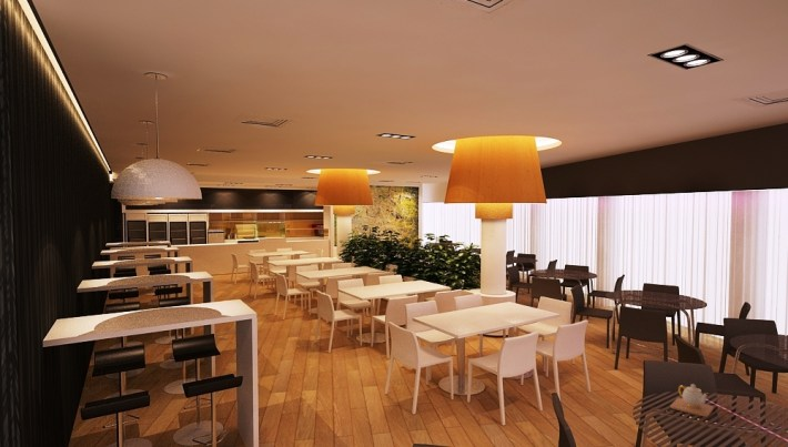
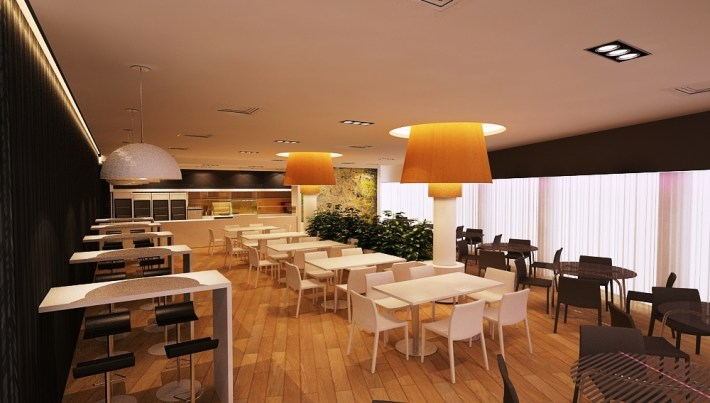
- teapot [669,383,715,418]
